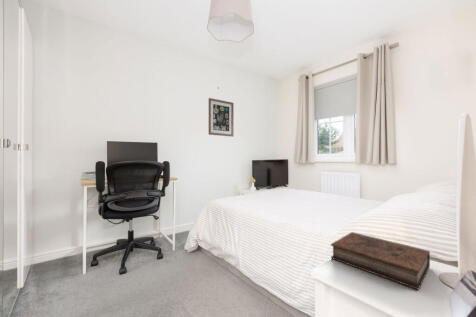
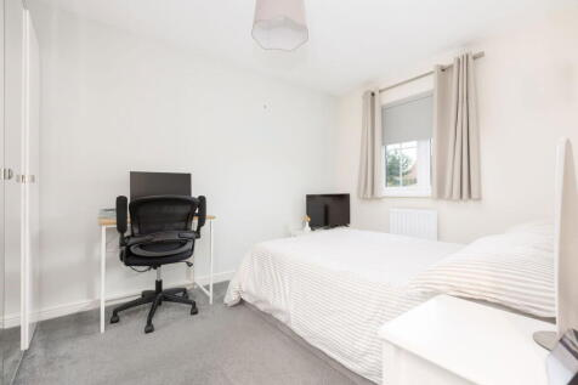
- book [330,231,431,291]
- wall art [208,97,235,137]
